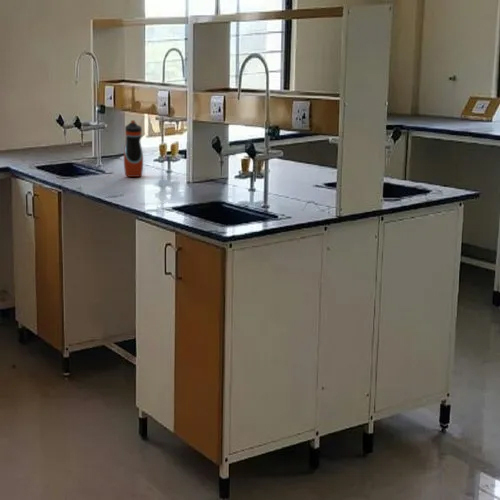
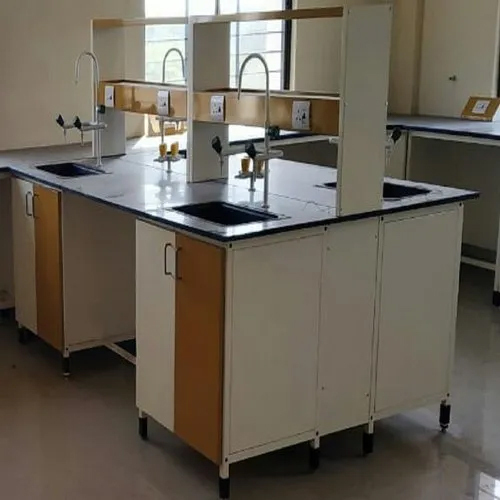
- water bottle [123,119,144,178]
